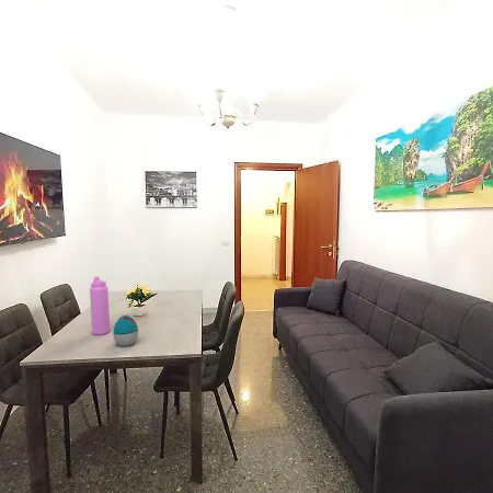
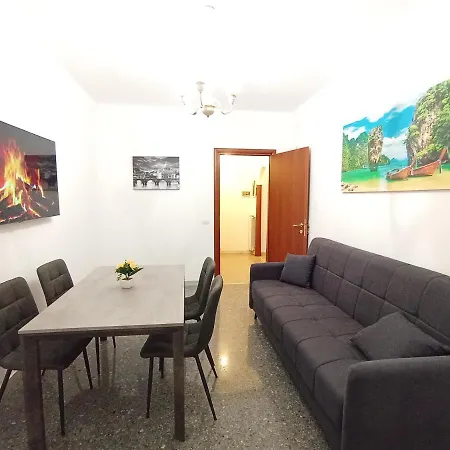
- water bottle [89,275,111,336]
- decorative egg [112,314,139,347]
